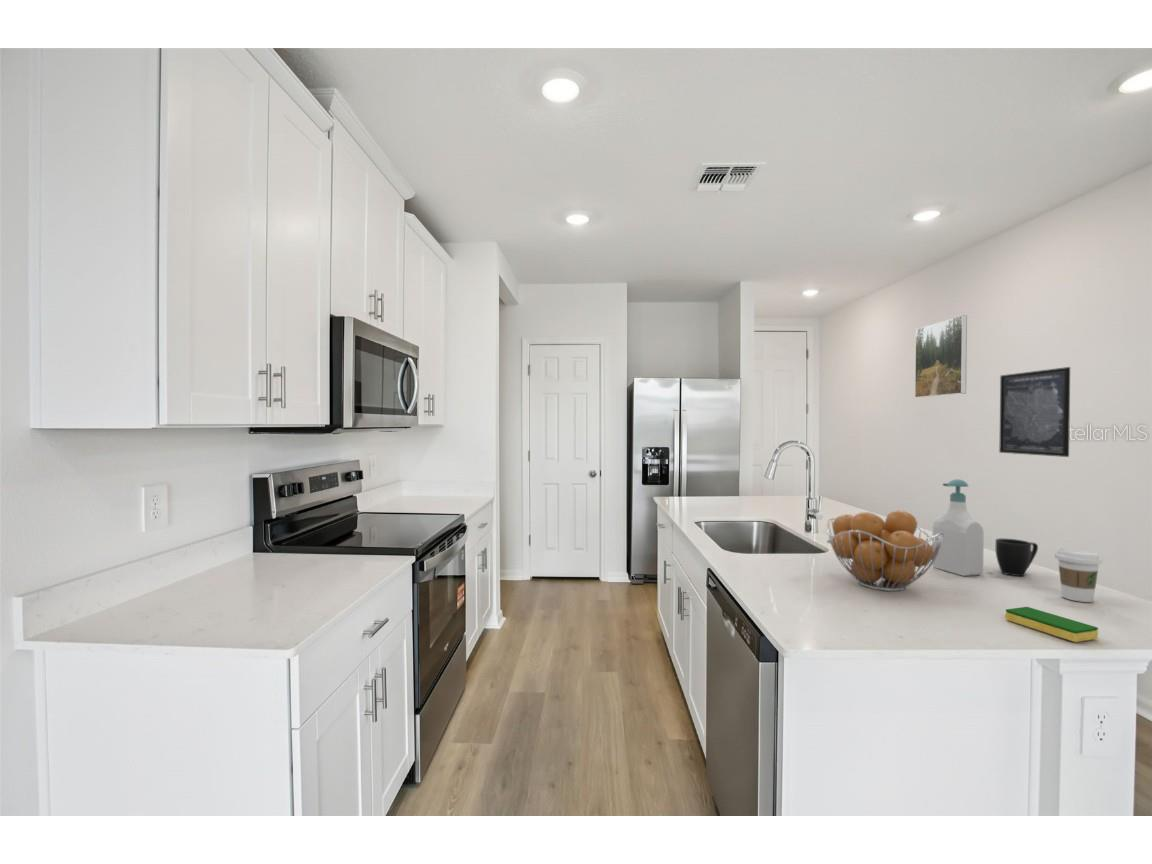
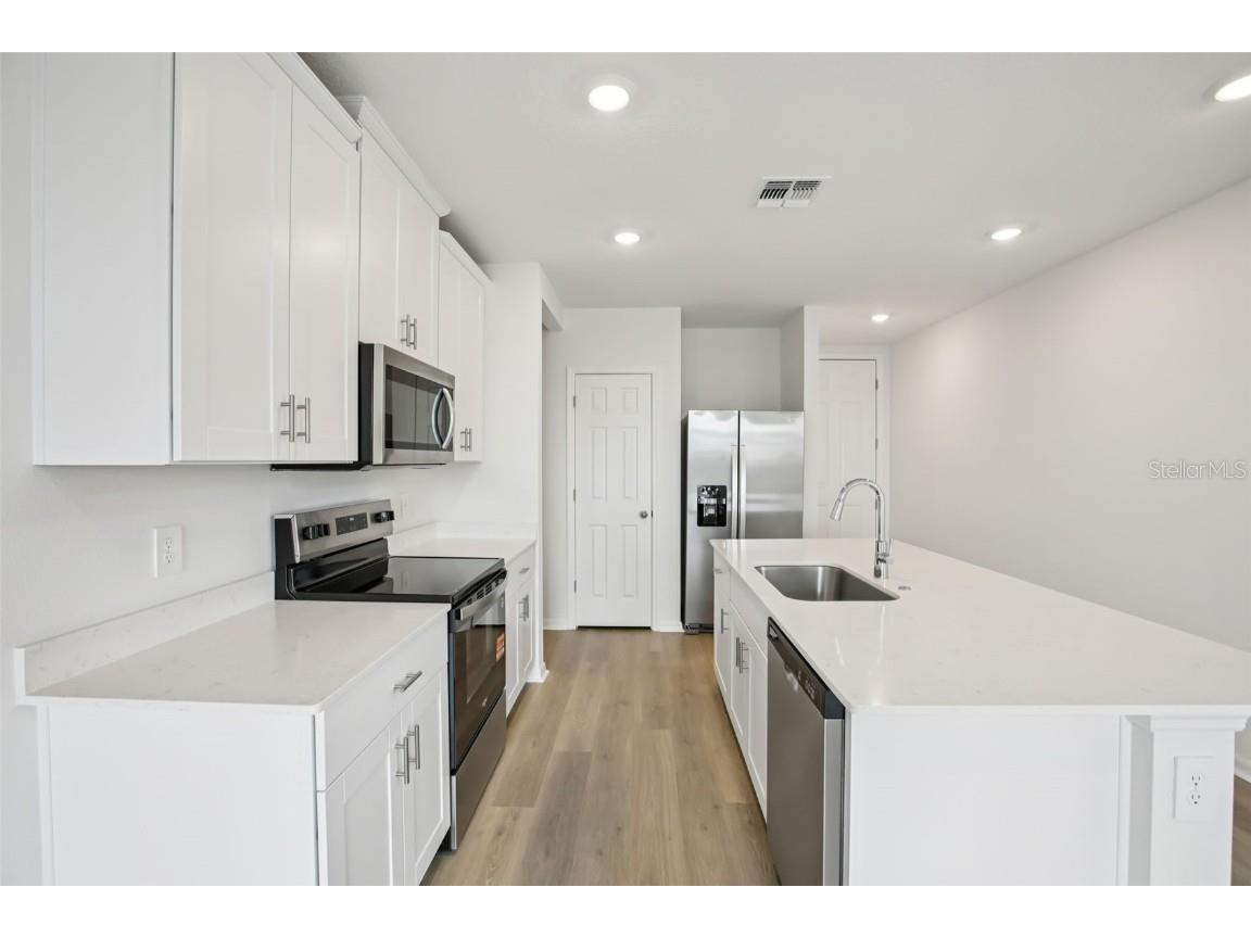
- dish sponge [1005,606,1099,643]
- coffee cup [1054,548,1103,603]
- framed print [914,314,968,399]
- fruit basket [826,509,943,592]
- mug [995,538,1039,577]
- wall art [998,366,1071,458]
- soap bottle [931,478,985,577]
